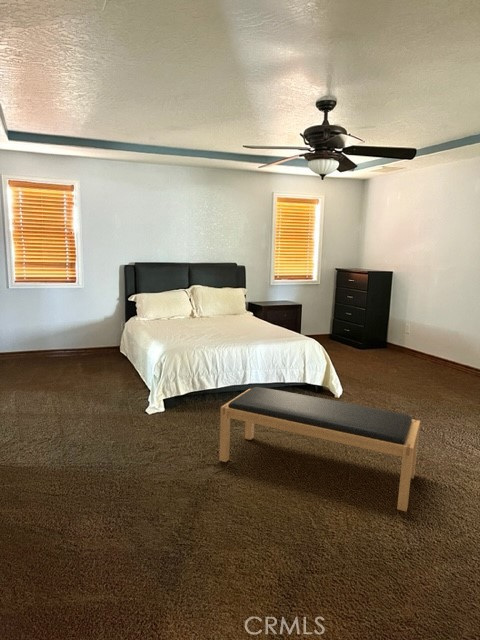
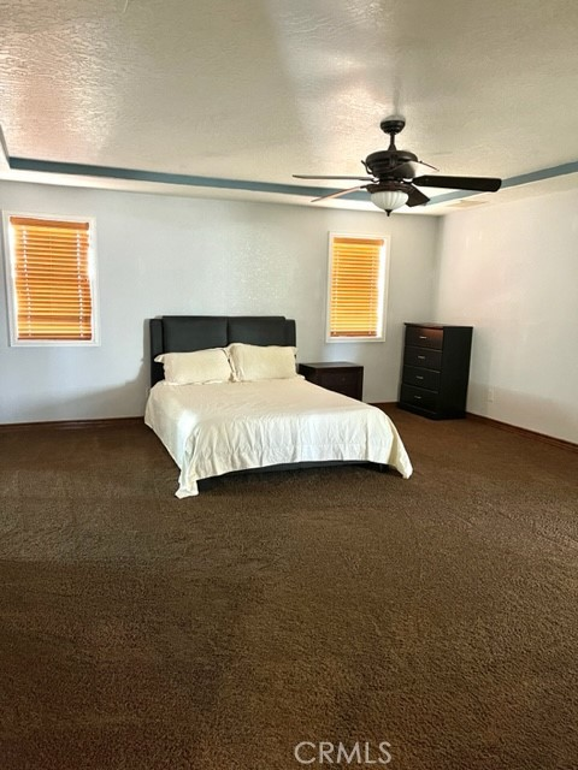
- bench [218,386,421,513]
